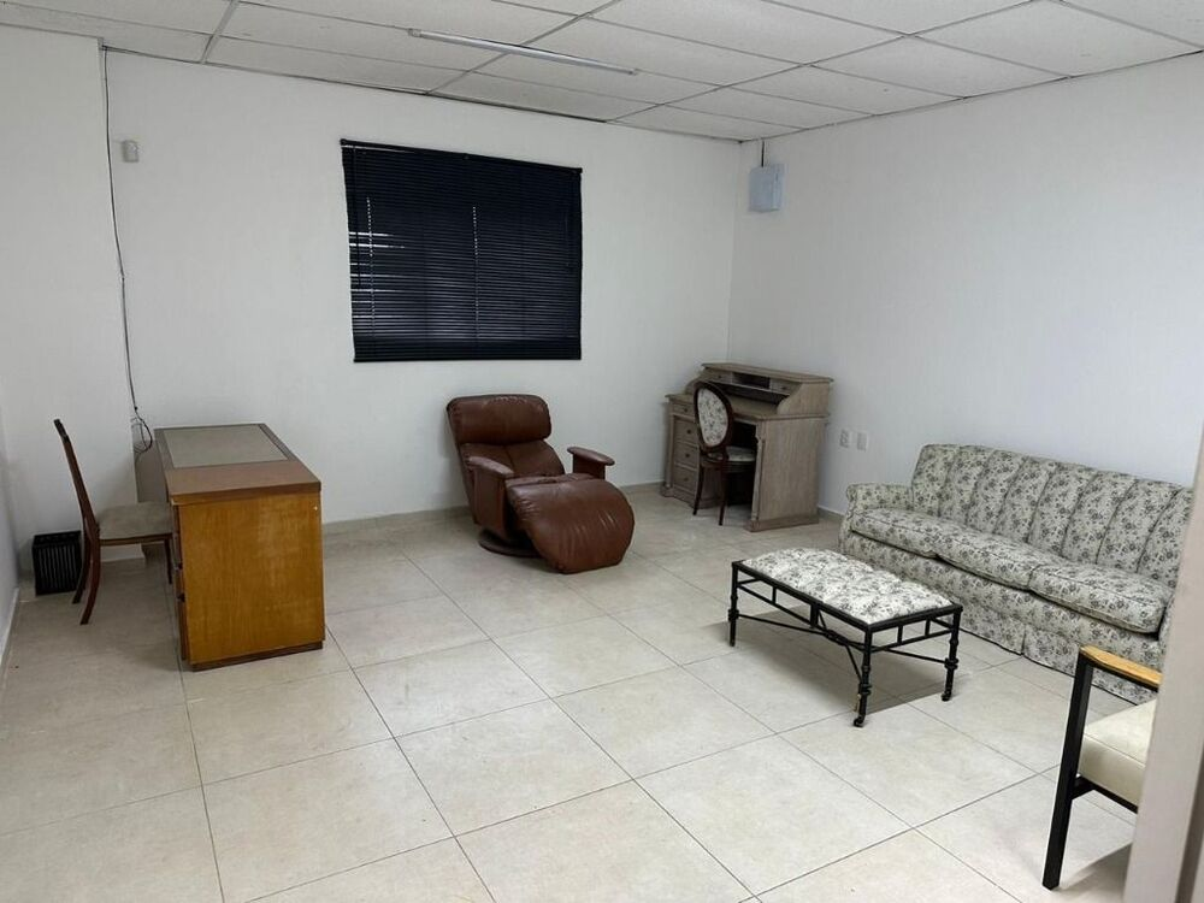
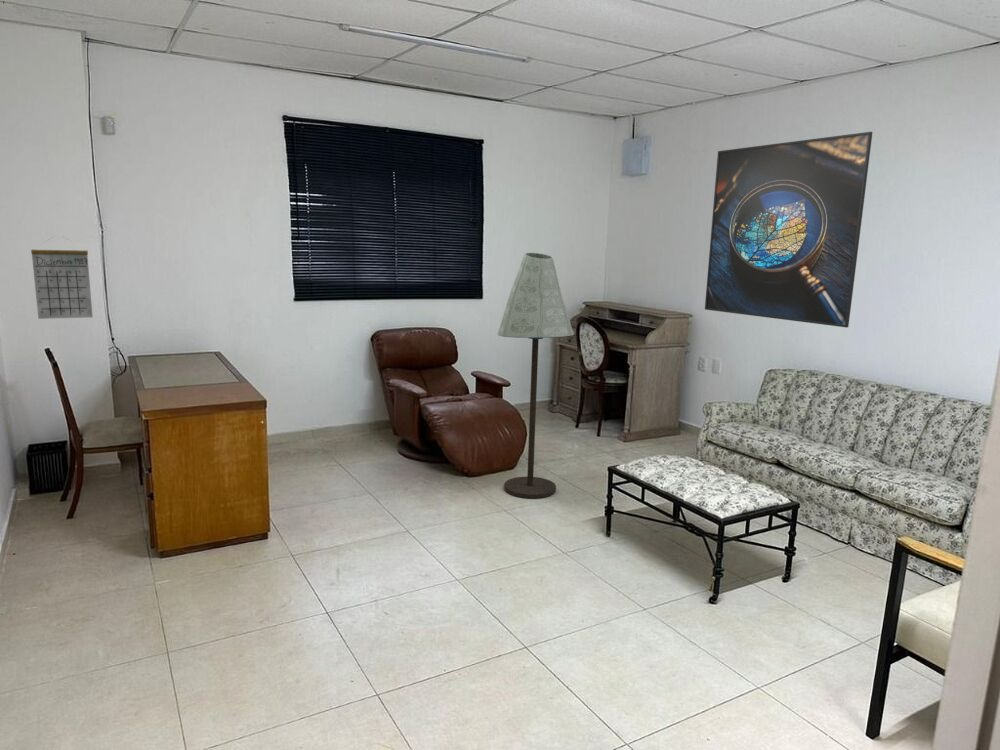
+ calendar [30,236,94,320]
+ floor lamp [497,252,575,499]
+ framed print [704,131,874,328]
